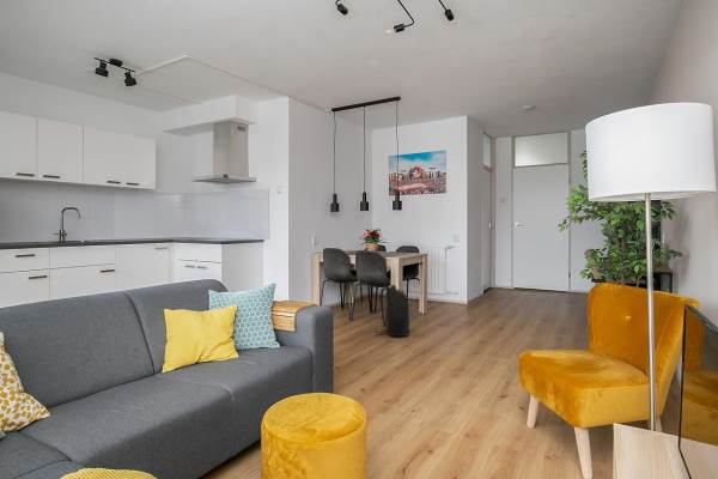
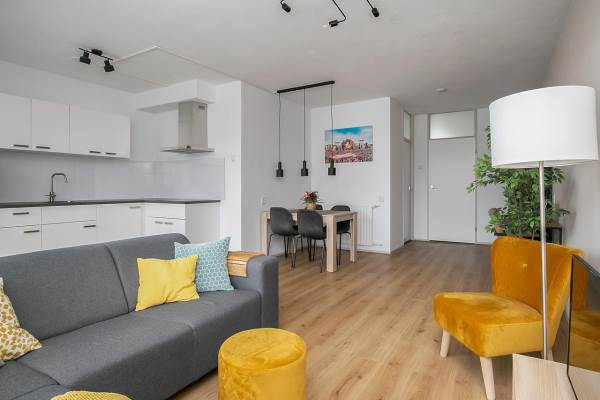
- backpack [373,284,410,338]
